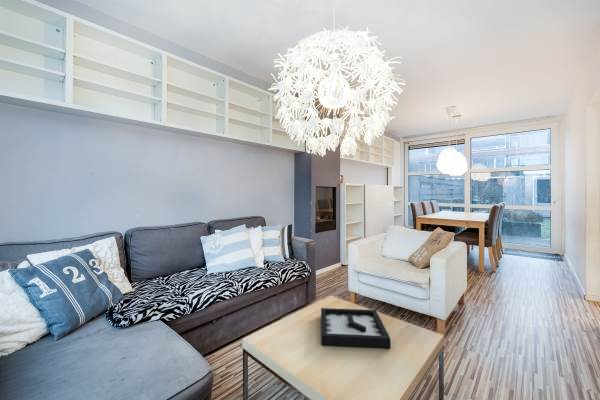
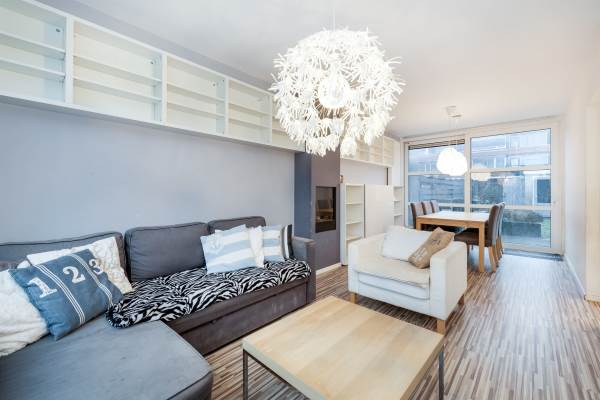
- decorative tray [320,307,391,350]
